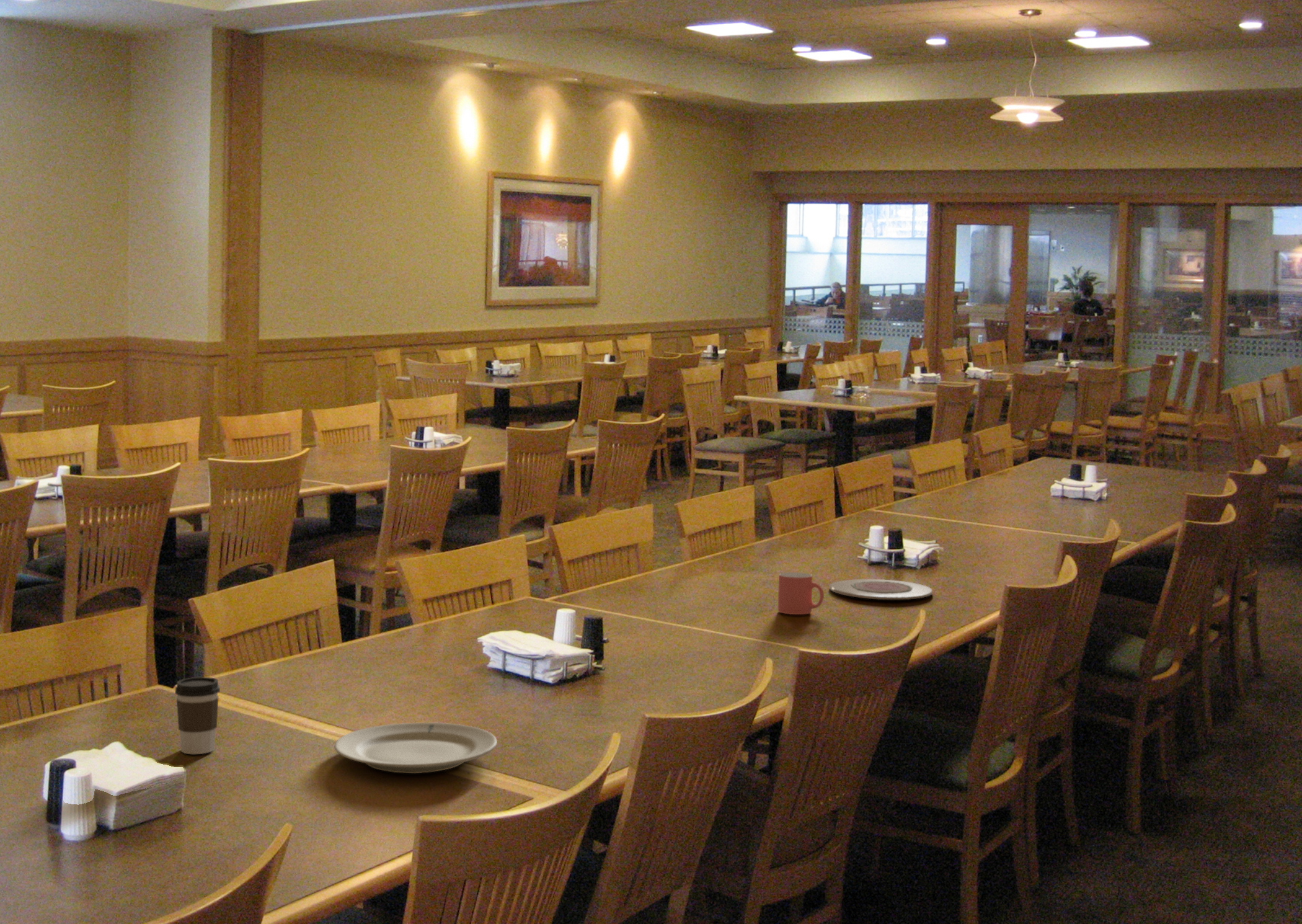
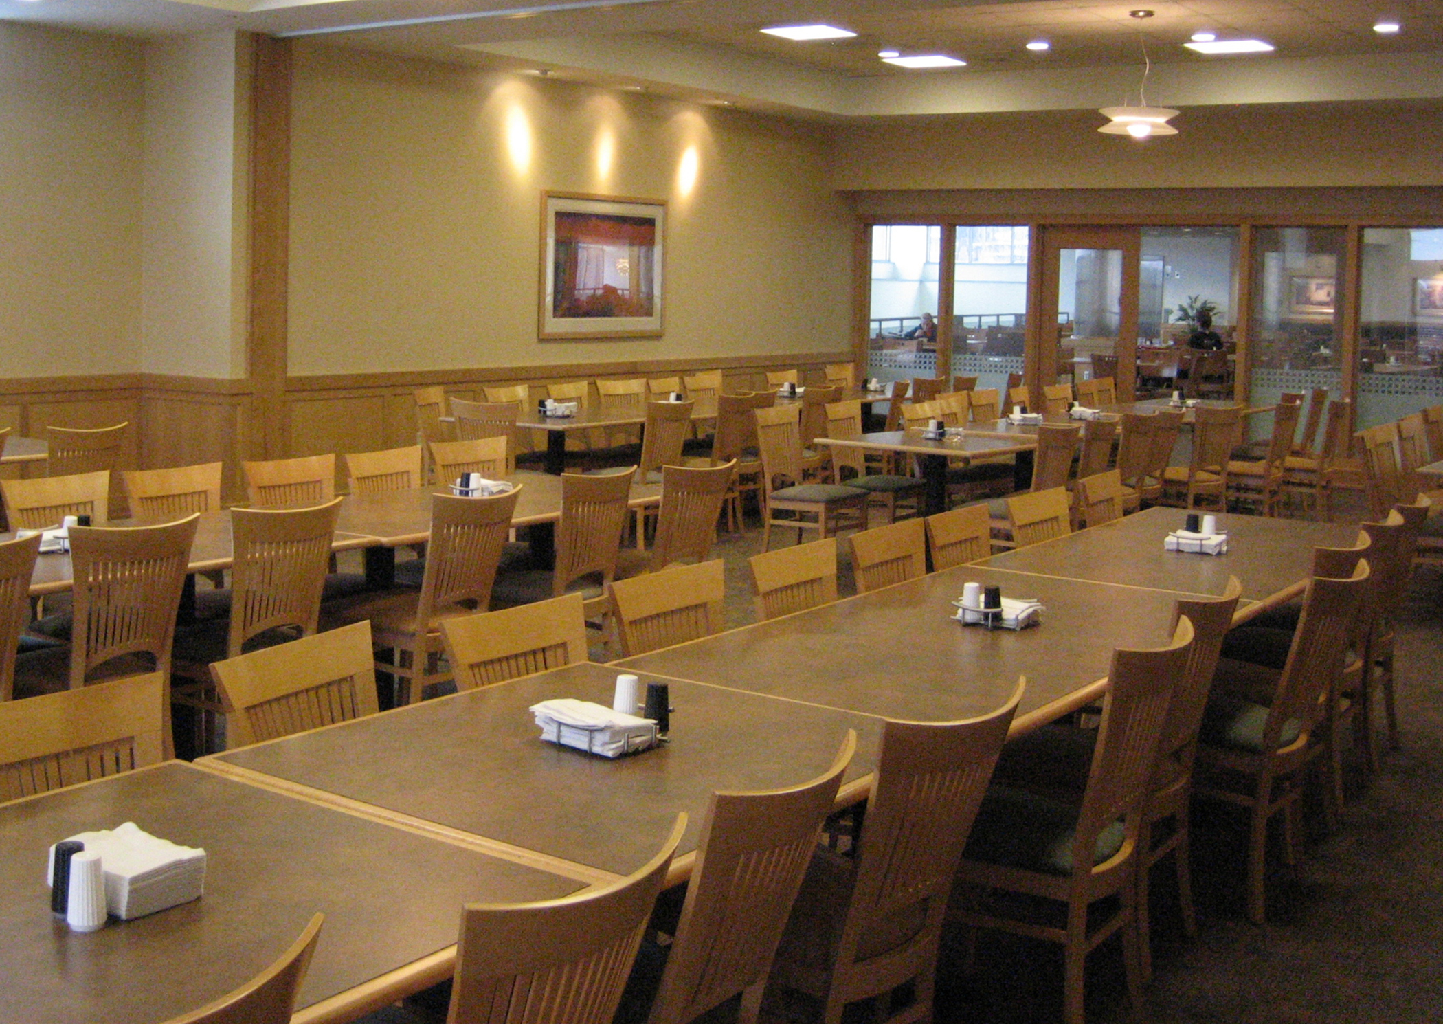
- mug [777,572,825,615]
- coffee cup [174,677,221,755]
- chinaware [334,722,498,774]
- plate [829,579,933,600]
